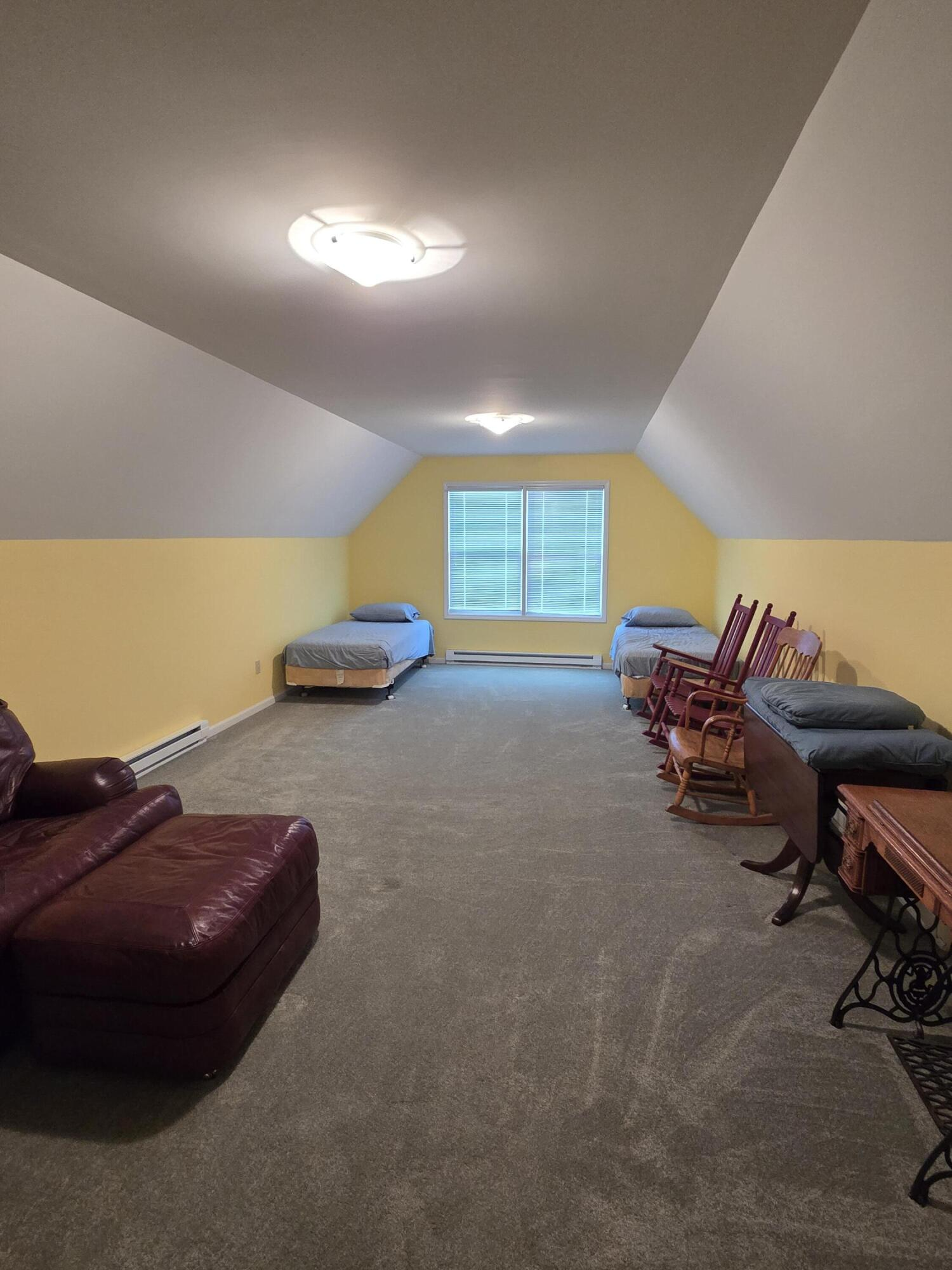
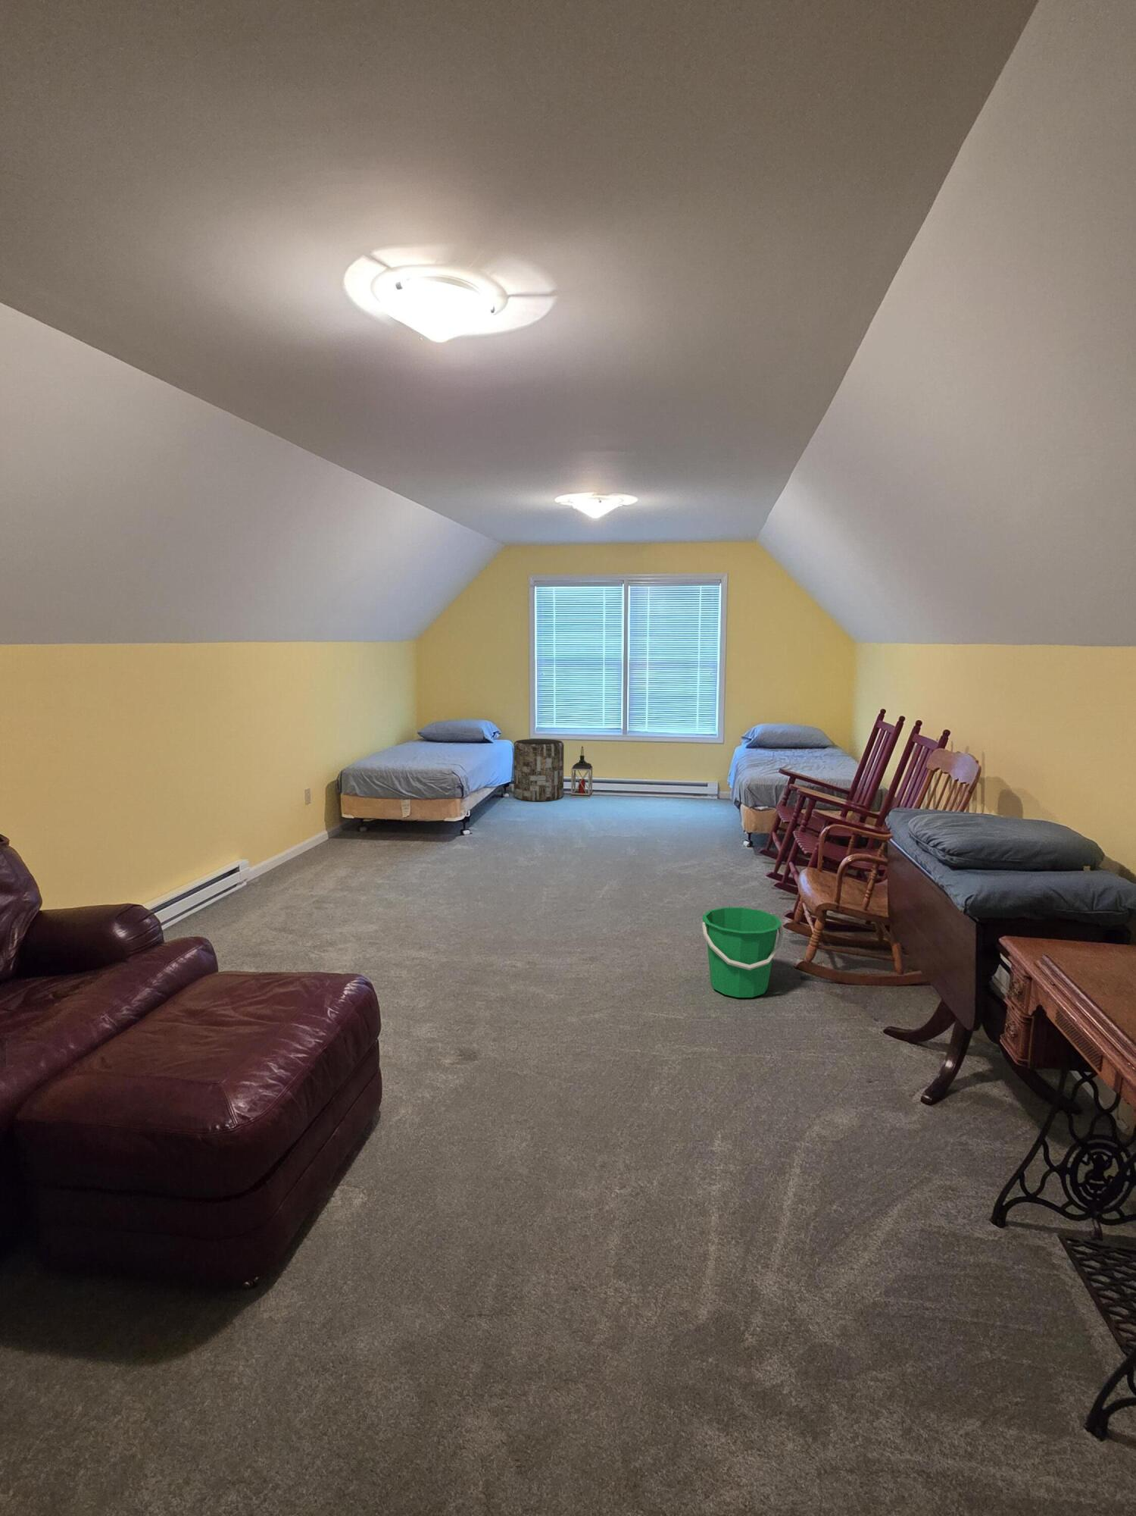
+ lantern [570,746,593,799]
+ side table [513,738,564,802]
+ bucket [702,906,784,998]
